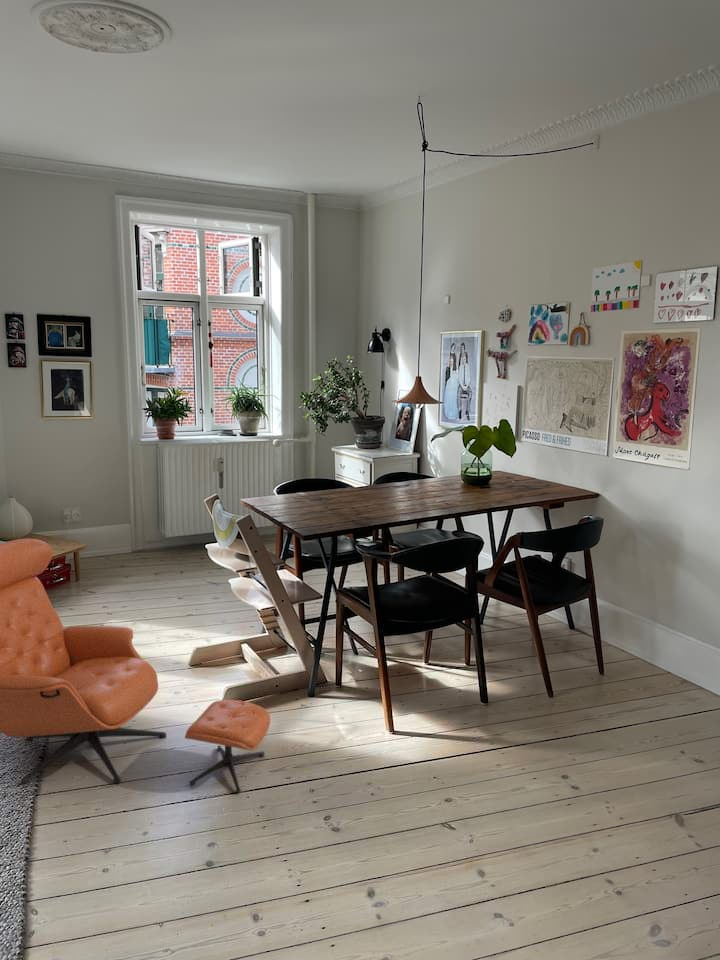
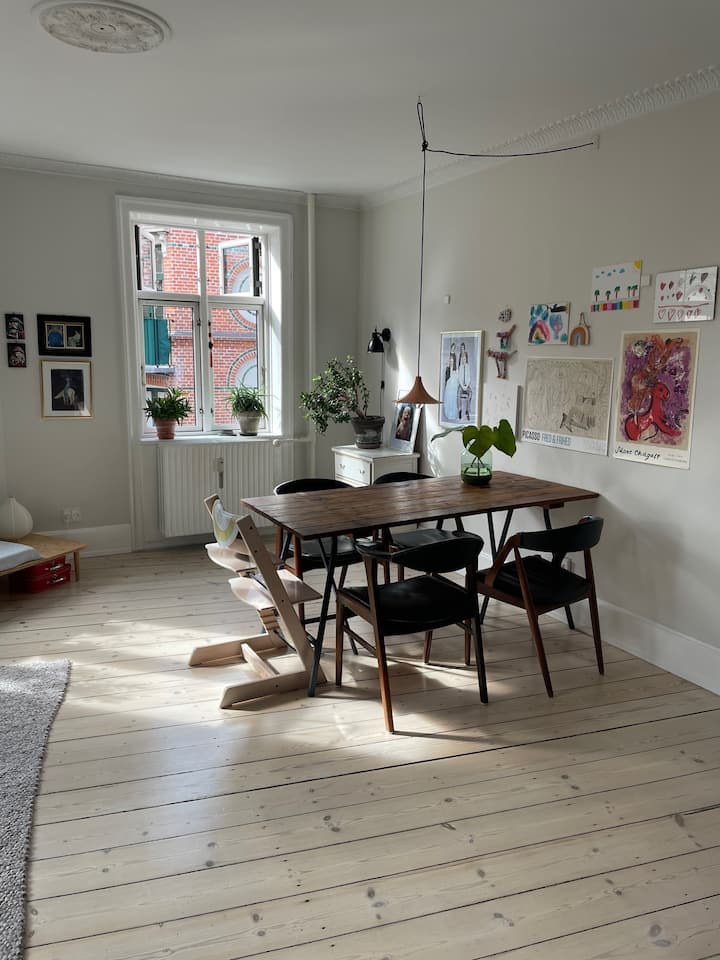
- armchair [0,537,271,794]
